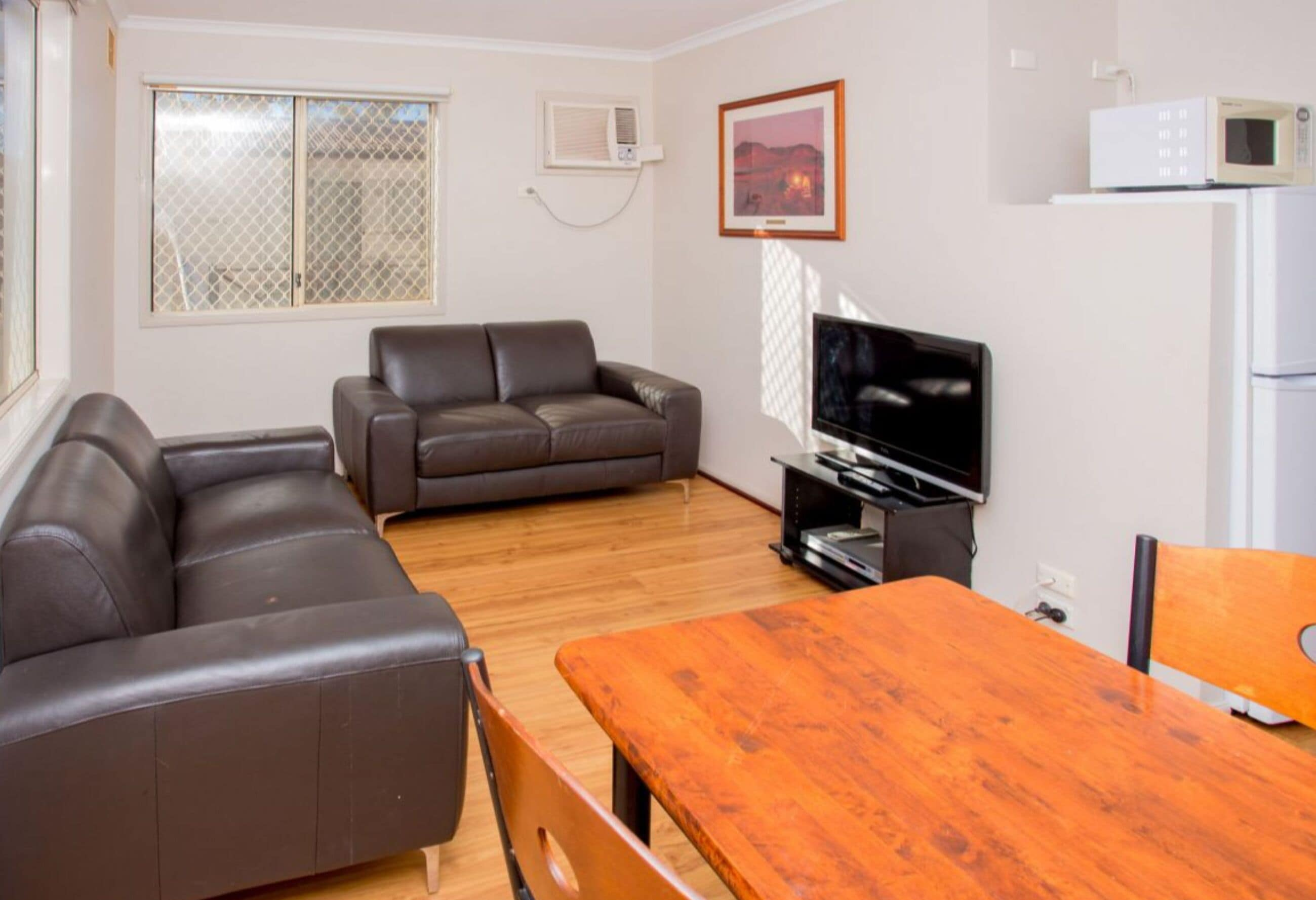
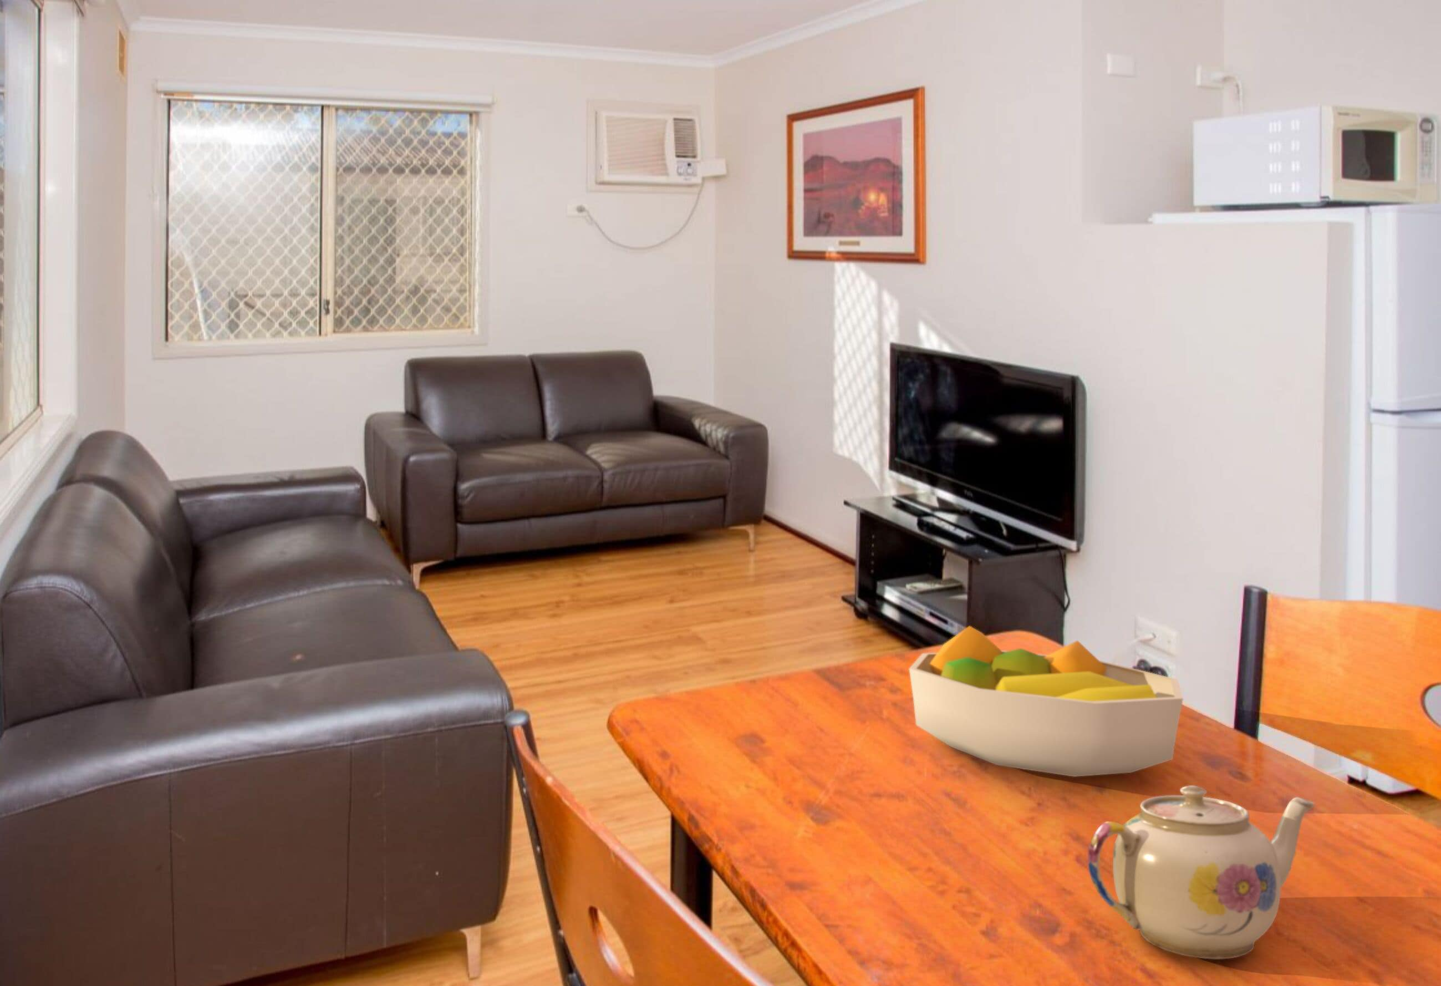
+ teapot [1087,784,1315,960]
+ fruit bowl [909,624,1184,778]
